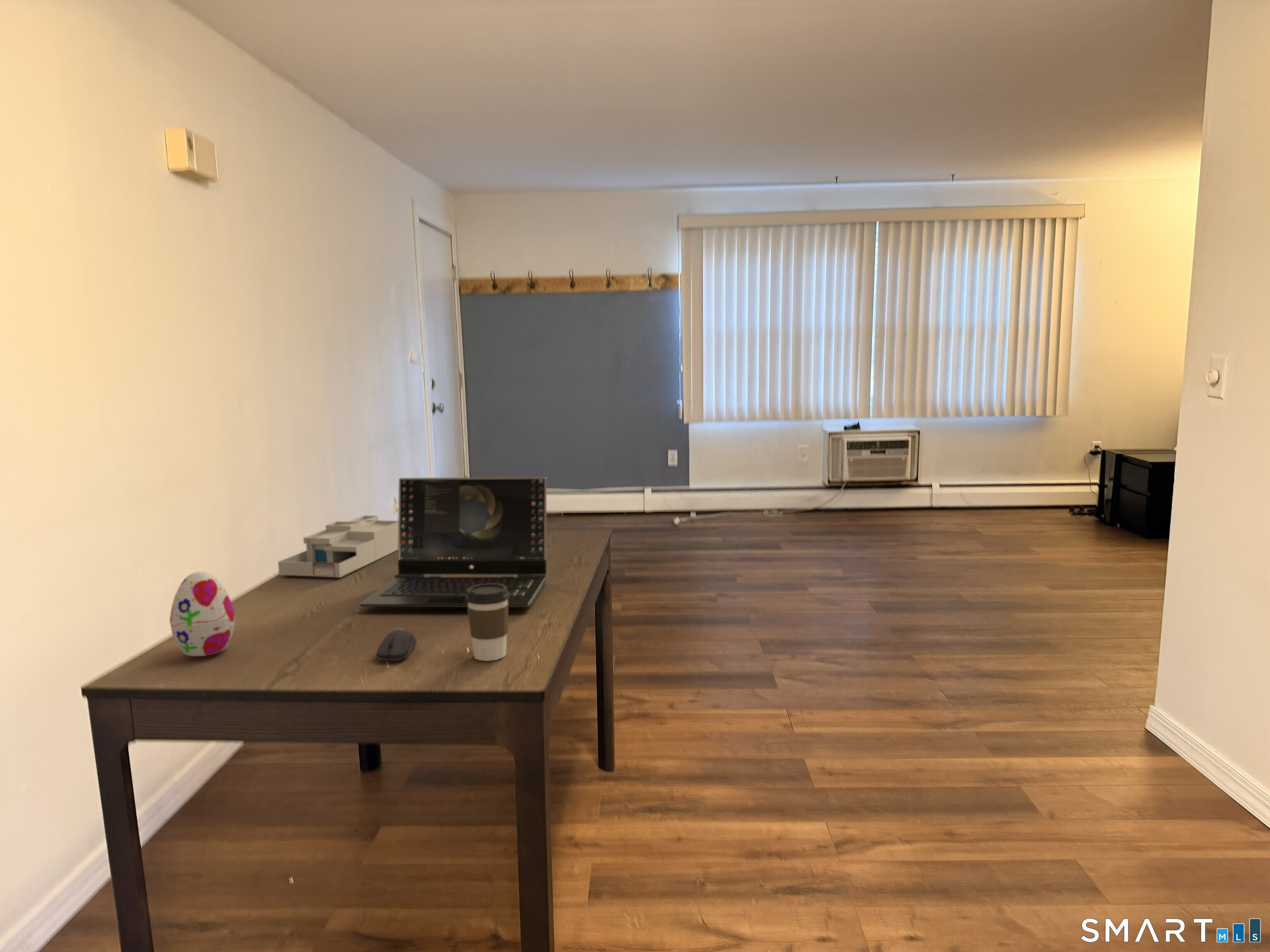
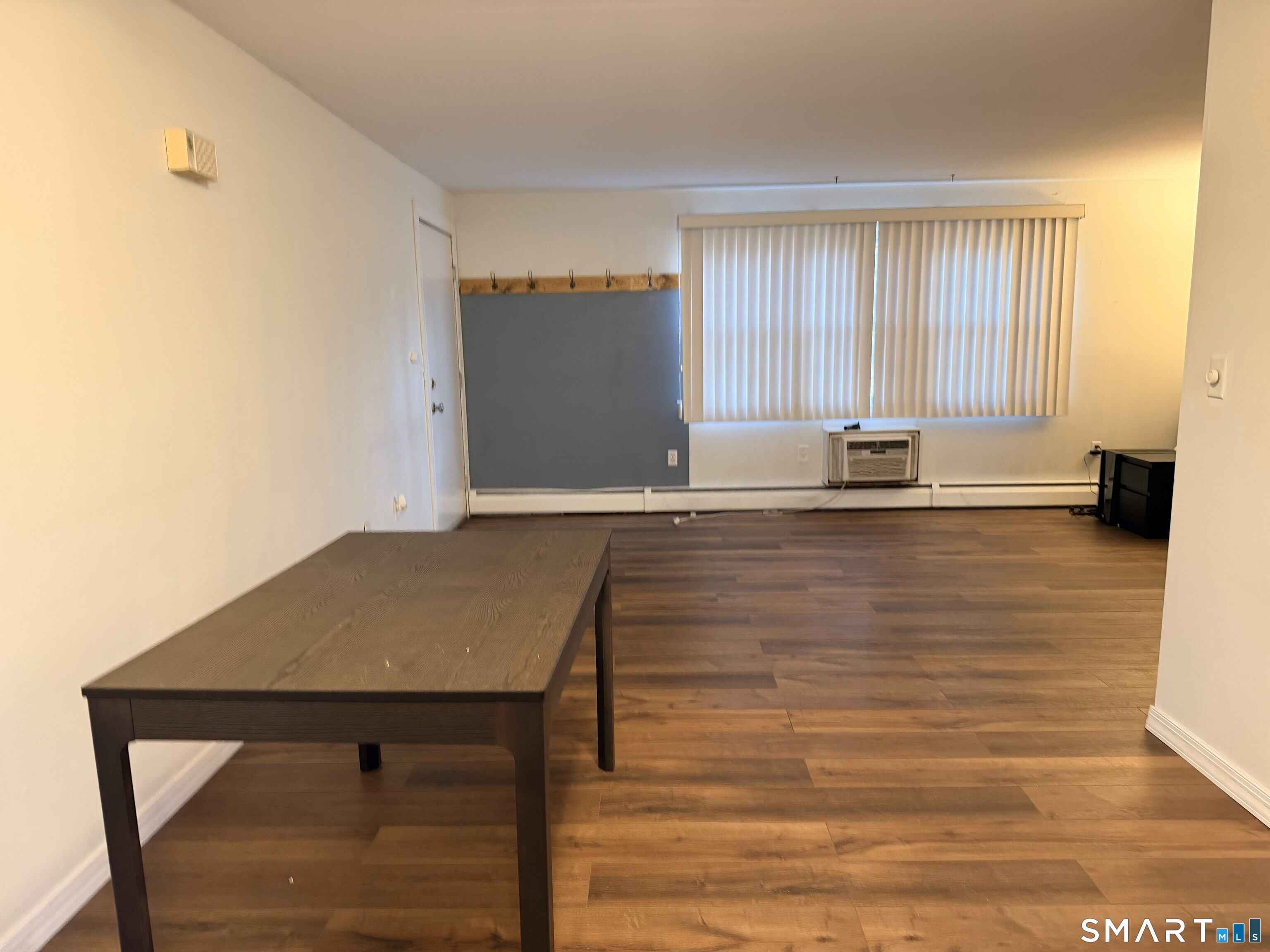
- decorative egg [169,571,235,657]
- desk organizer [277,515,399,578]
- laptop [360,476,547,608]
- coffee cup [466,583,510,662]
- computer mouse [376,628,418,661]
